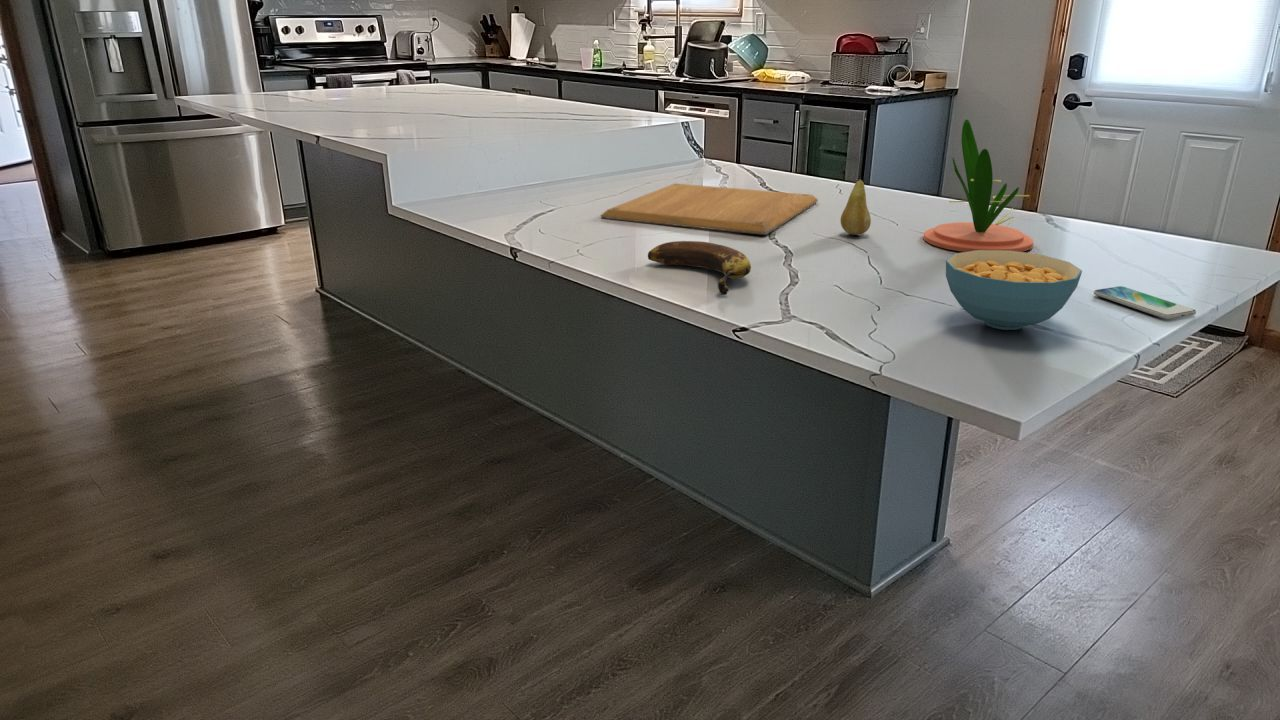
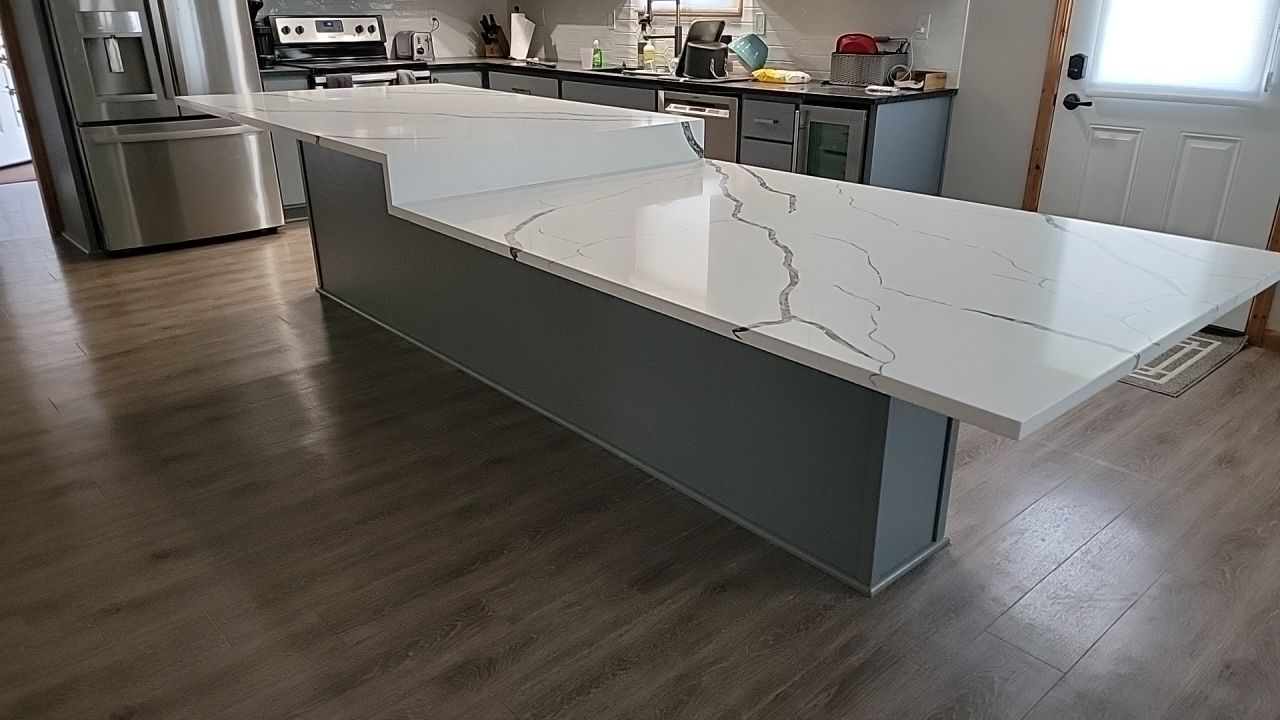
- banana [647,240,752,296]
- smartphone [1093,285,1197,320]
- chopping board [600,182,819,236]
- cereal bowl [945,250,1083,331]
- plant [922,119,1034,253]
- fruit [840,178,872,236]
